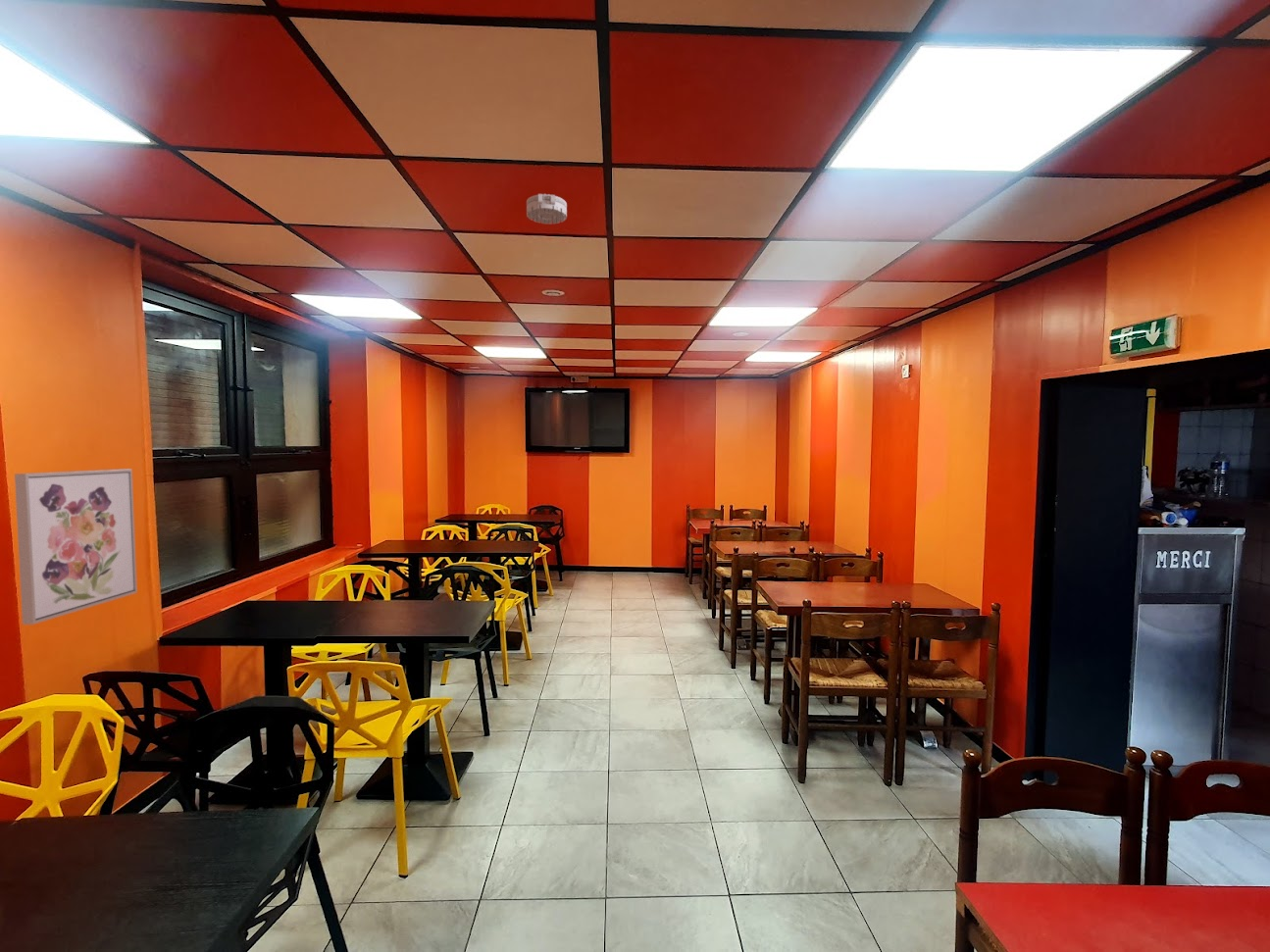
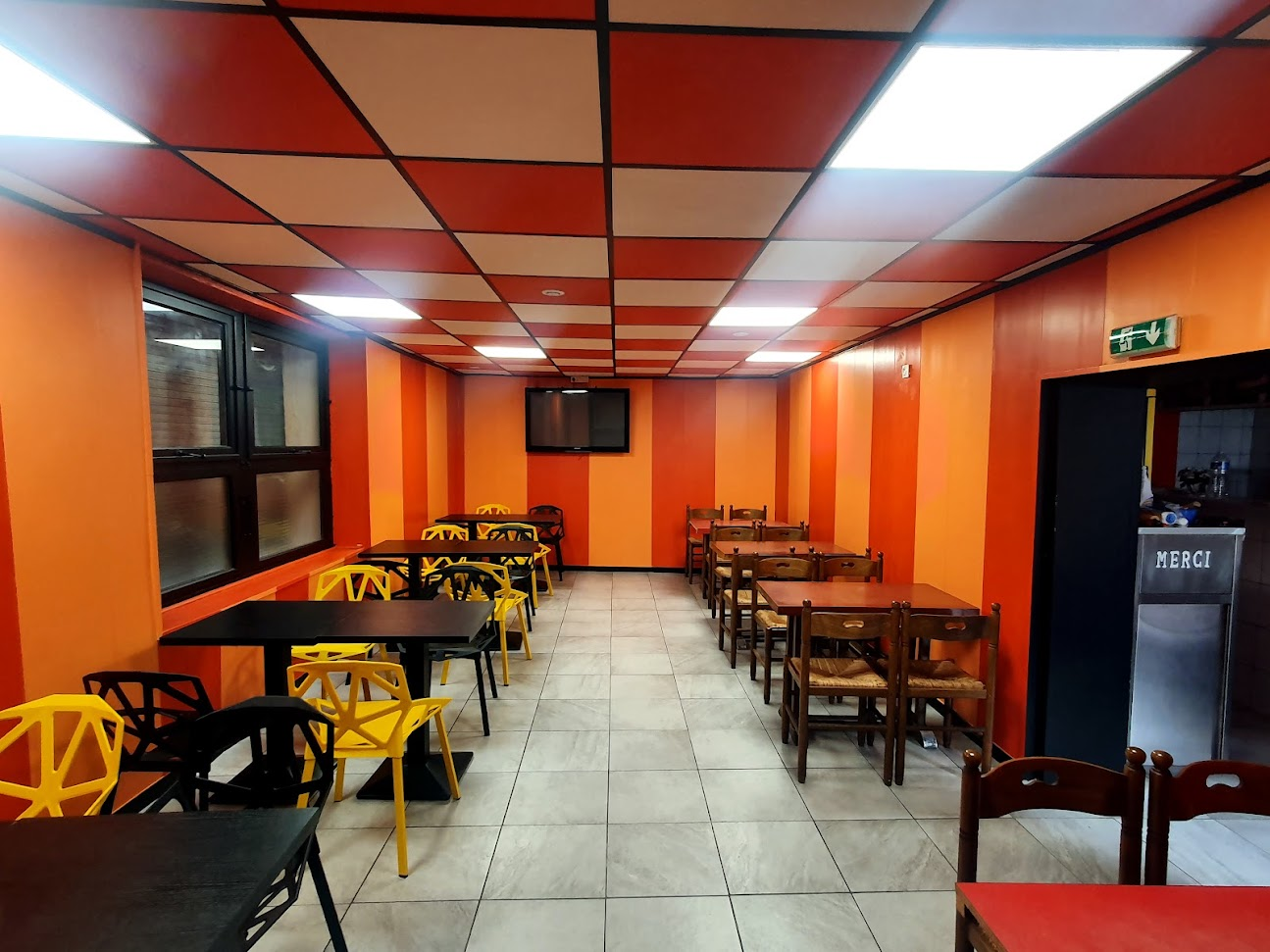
- wall art [14,468,138,626]
- smoke detector [526,193,568,225]
